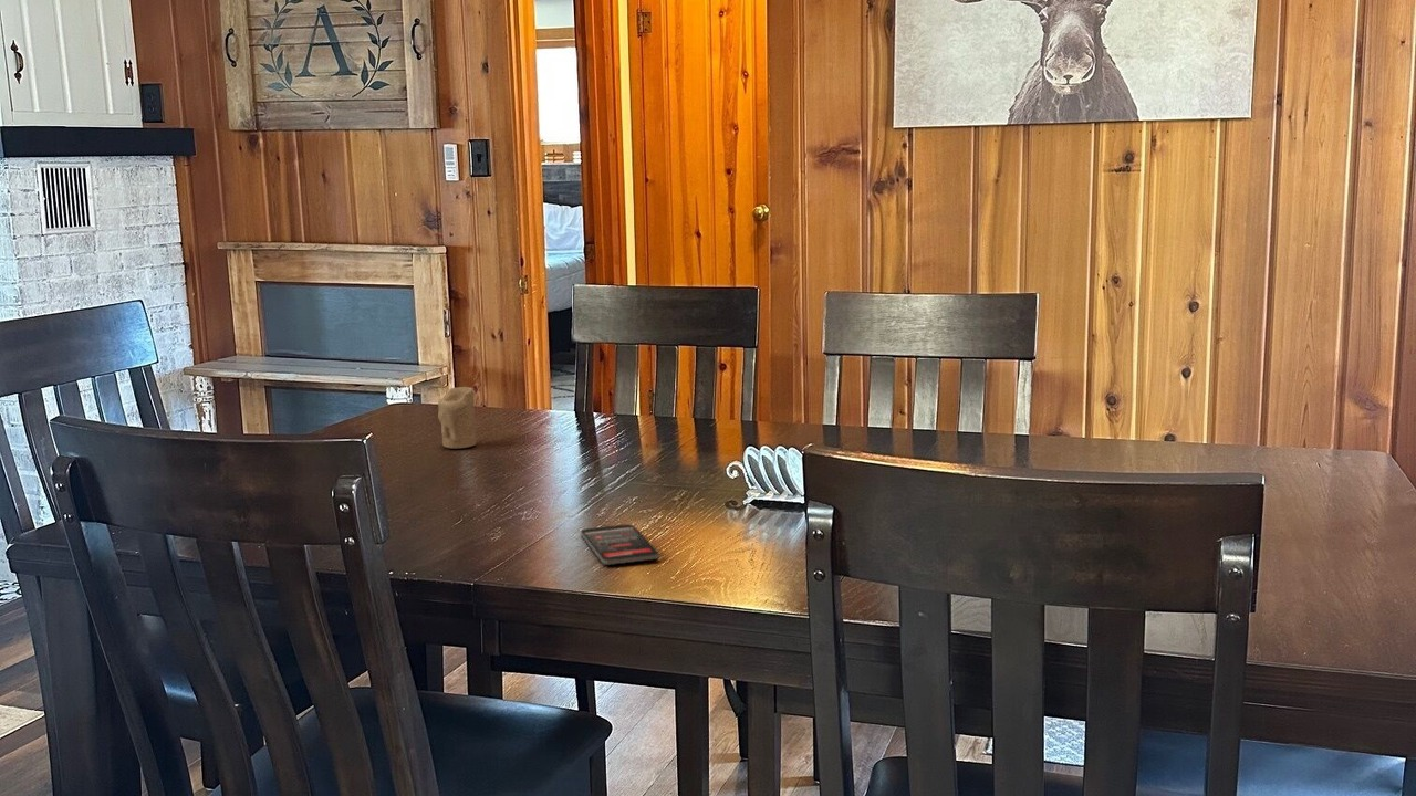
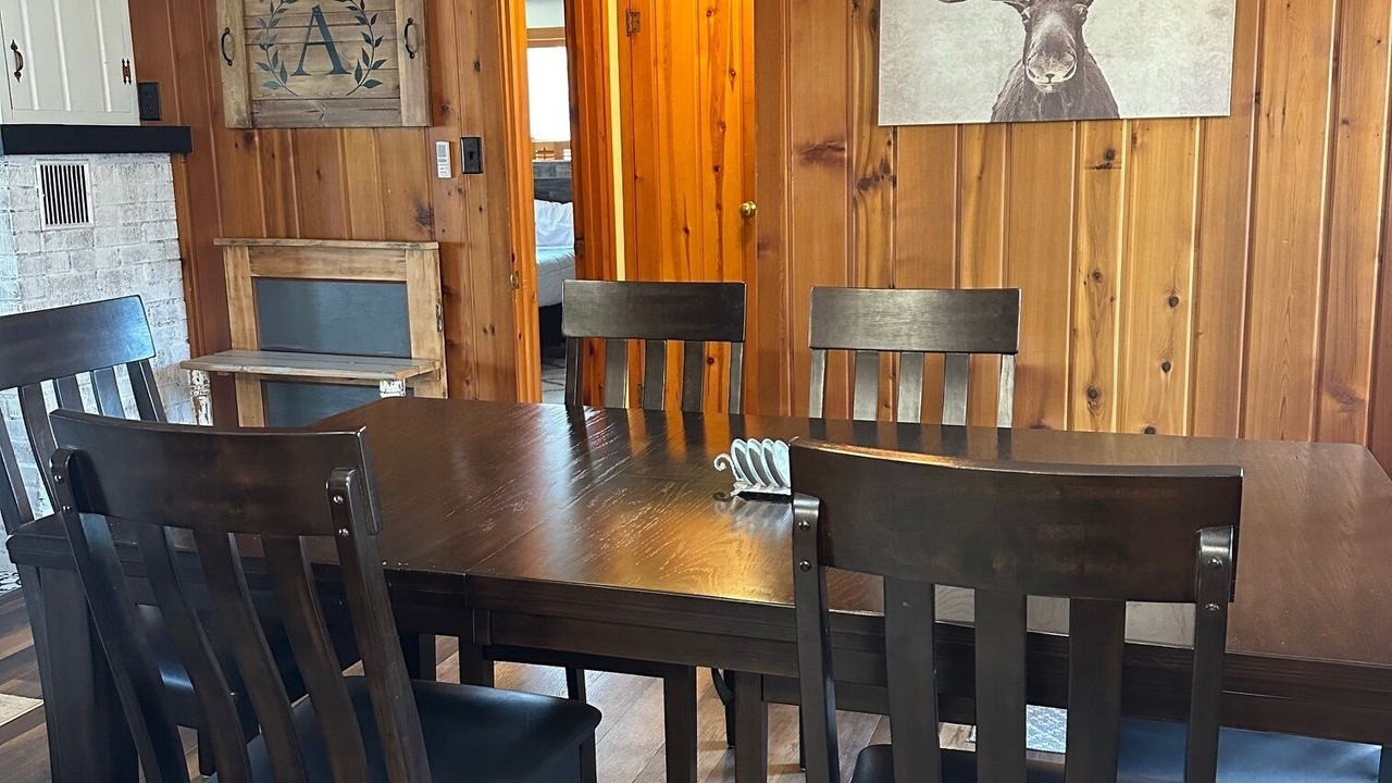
- candle [437,386,478,449]
- smartphone [580,523,660,566]
